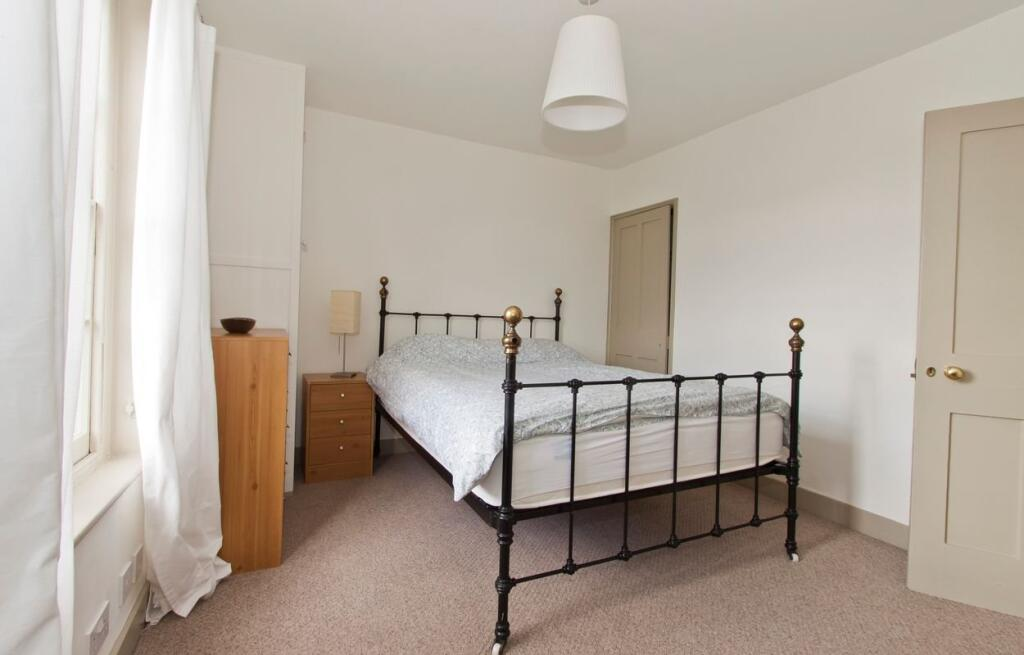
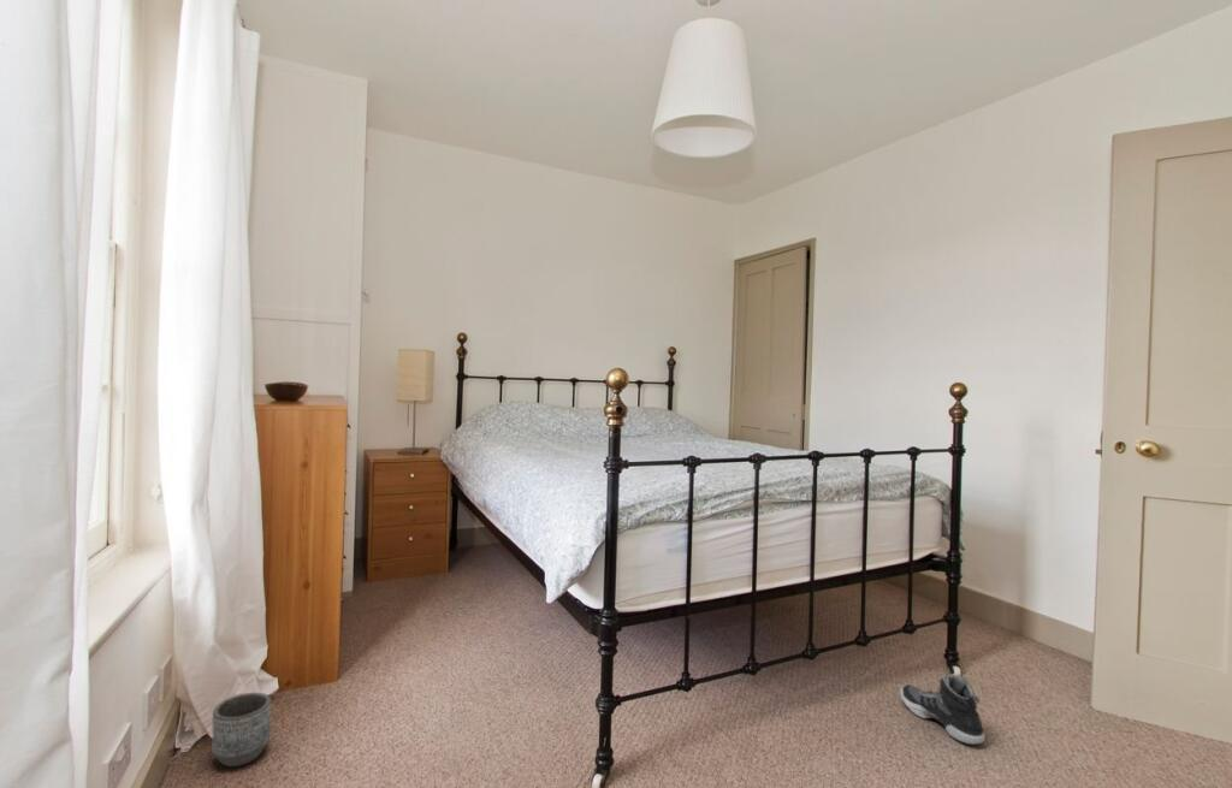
+ sneaker [899,673,985,746]
+ planter [211,692,272,768]
